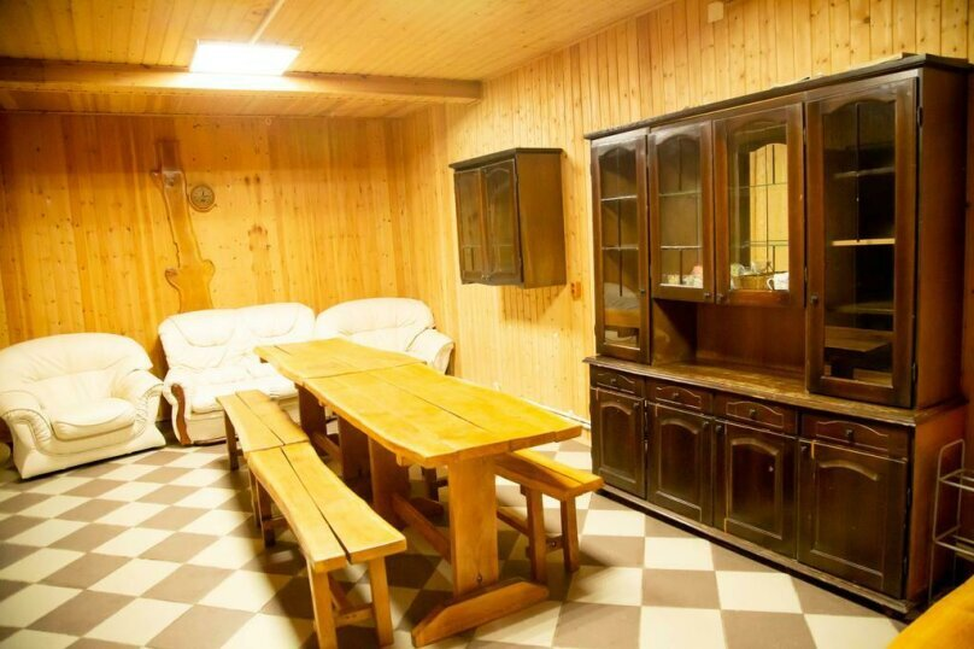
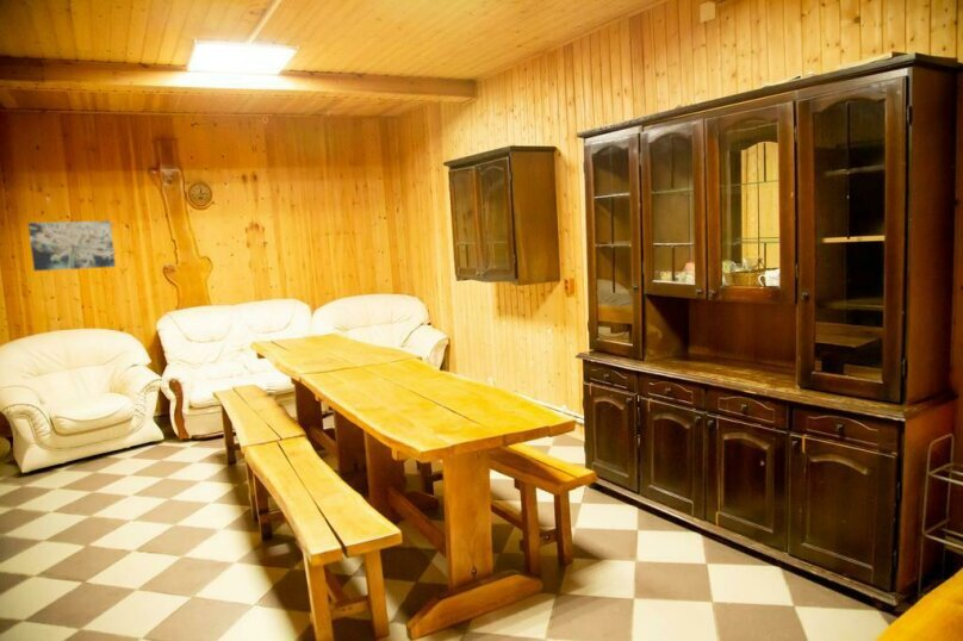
+ wall art [27,220,117,272]
